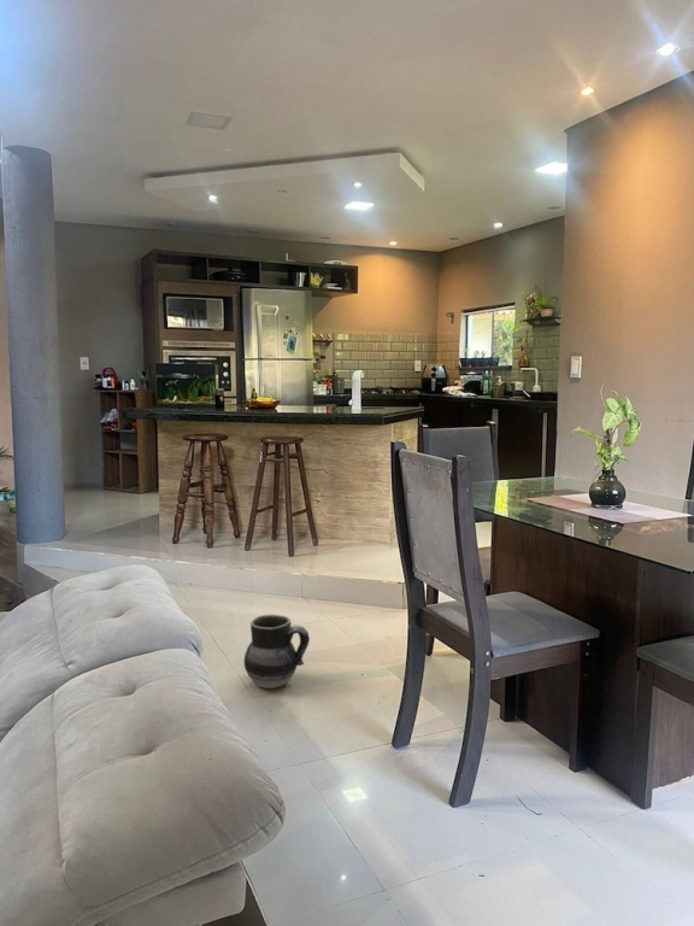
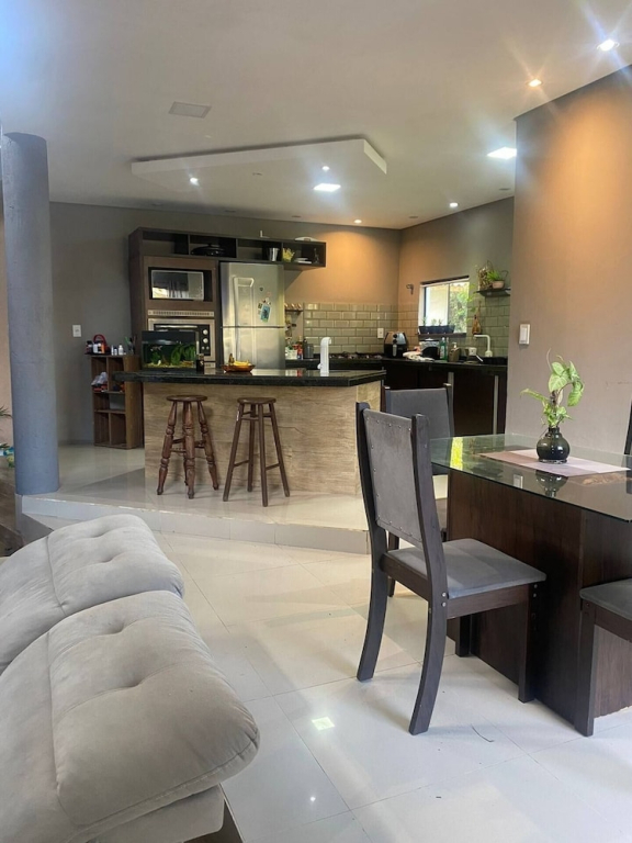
- ceramic jug [243,614,311,690]
